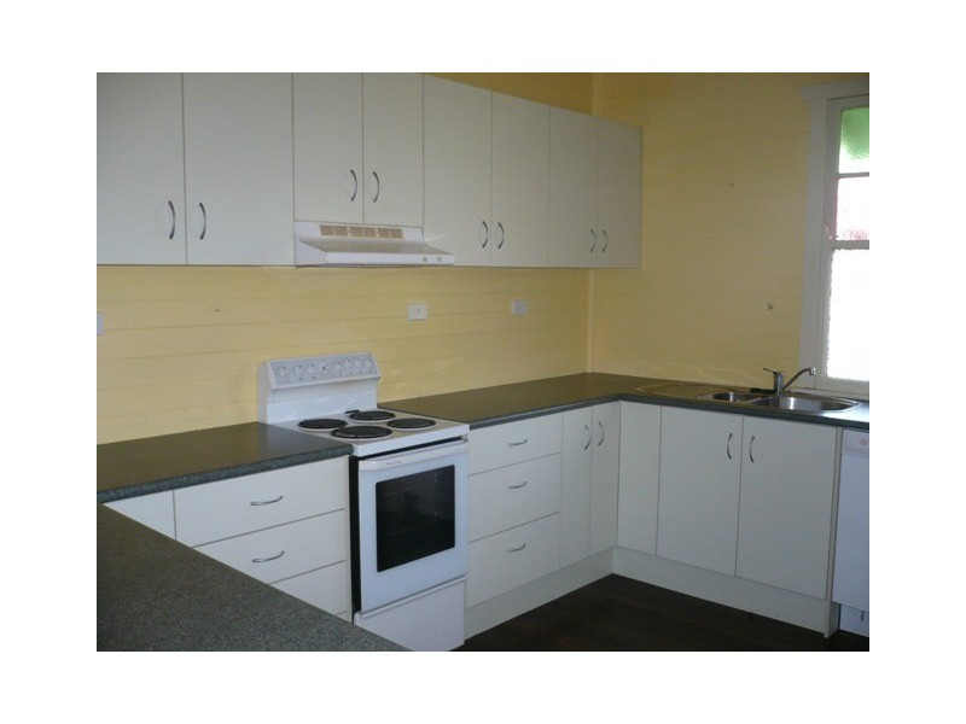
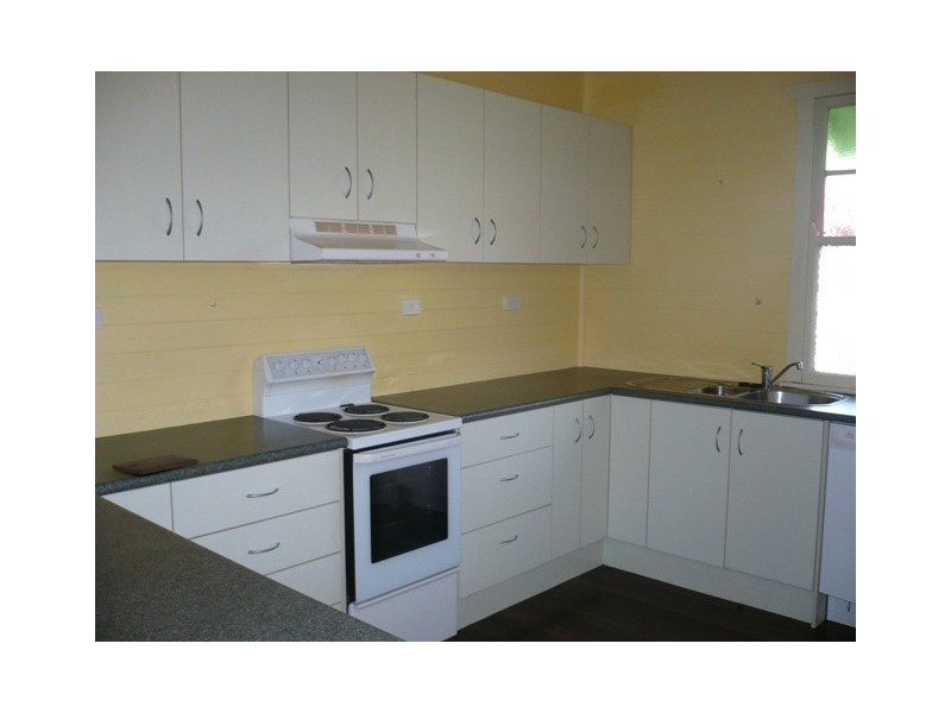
+ cutting board [111,454,200,477]
